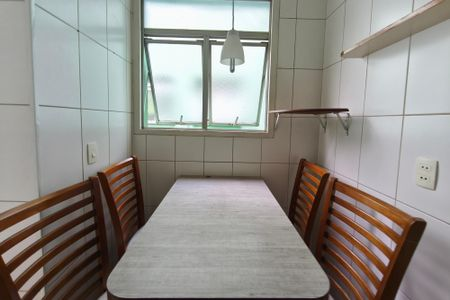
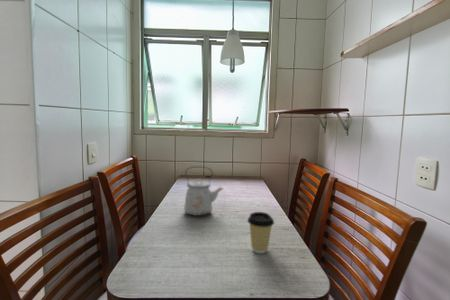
+ coffee cup [246,211,275,254]
+ kettle [183,165,224,217]
